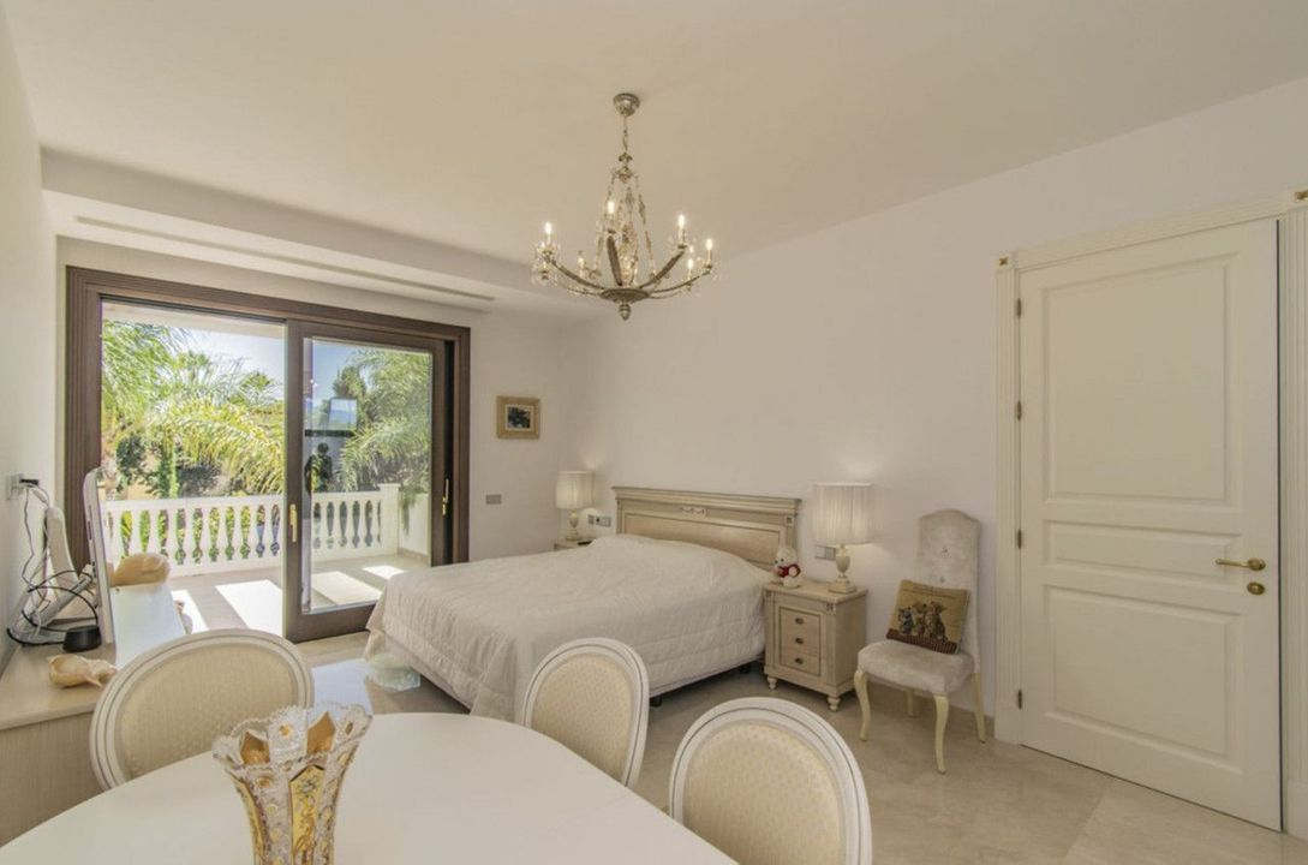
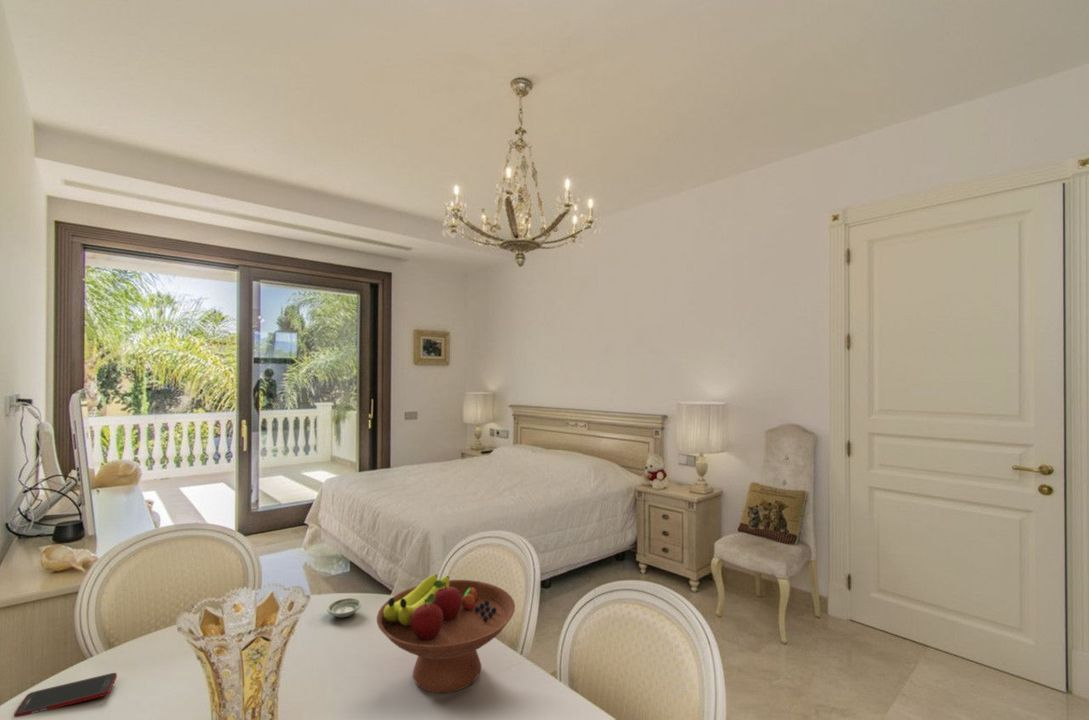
+ saucer [326,597,363,618]
+ cell phone [13,672,118,718]
+ fruit bowl [376,573,516,694]
